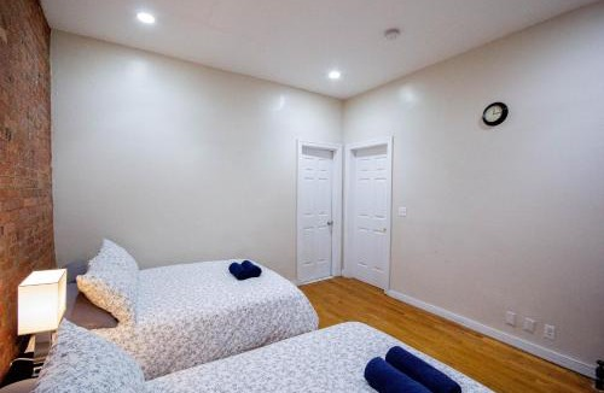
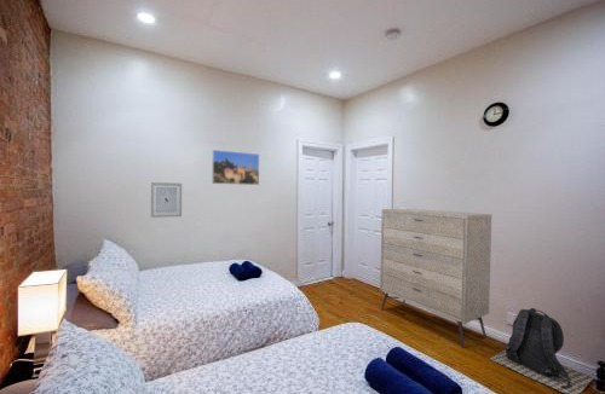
+ wall art [150,181,183,219]
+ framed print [211,149,260,186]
+ backpack [490,307,594,394]
+ dresser [379,208,492,348]
